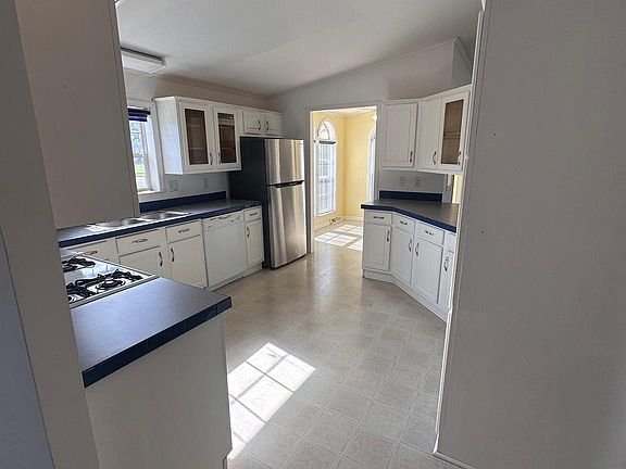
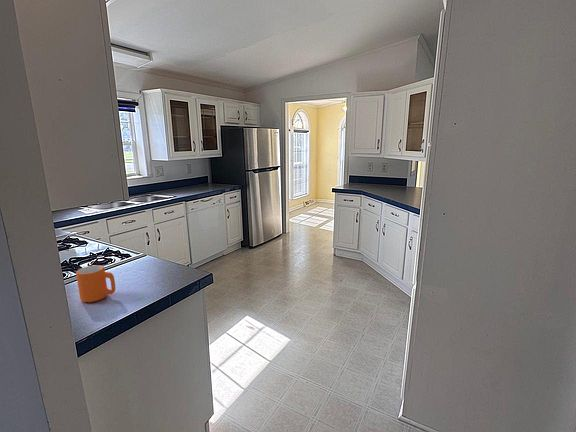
+ mug [75,264,116,303]
